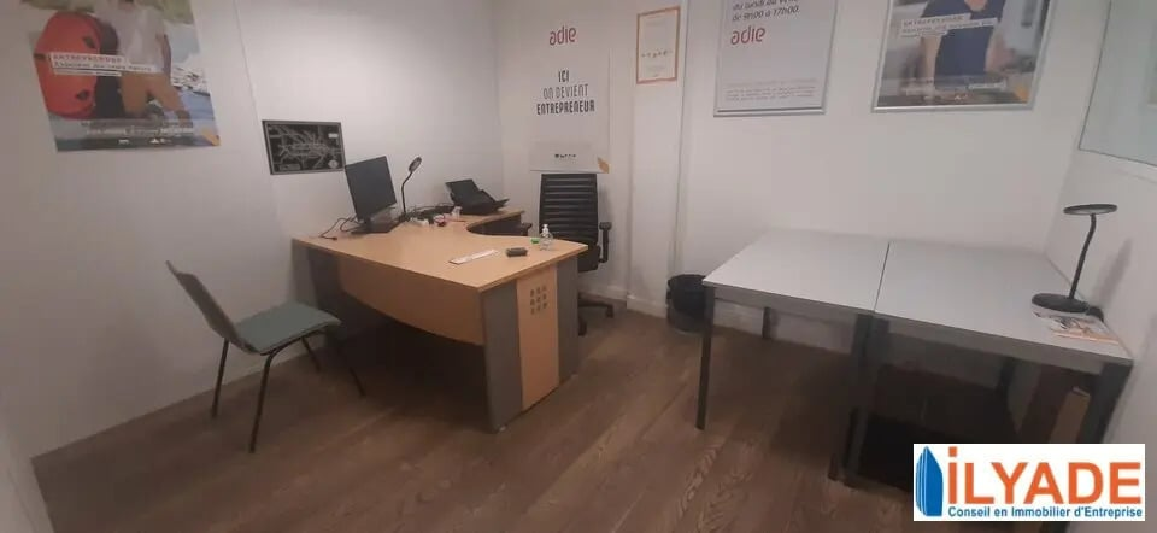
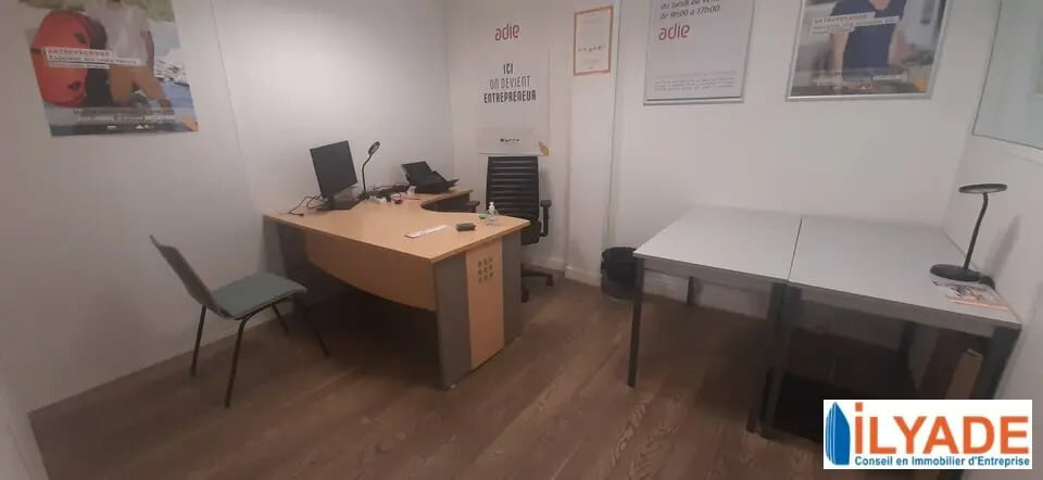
- wall art [260,118,347,176]
